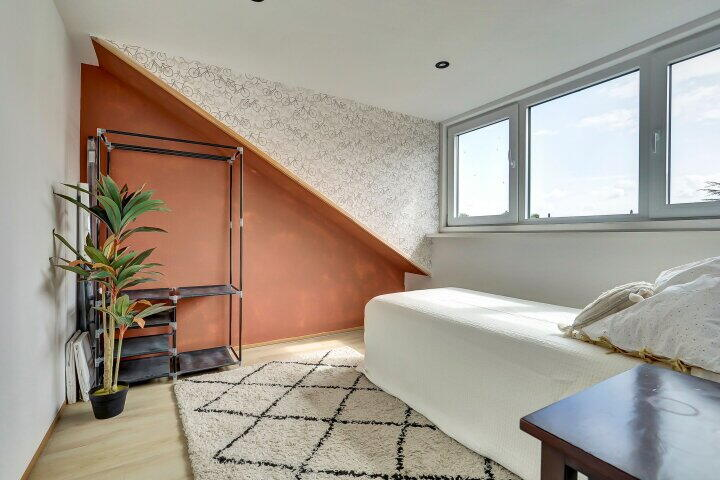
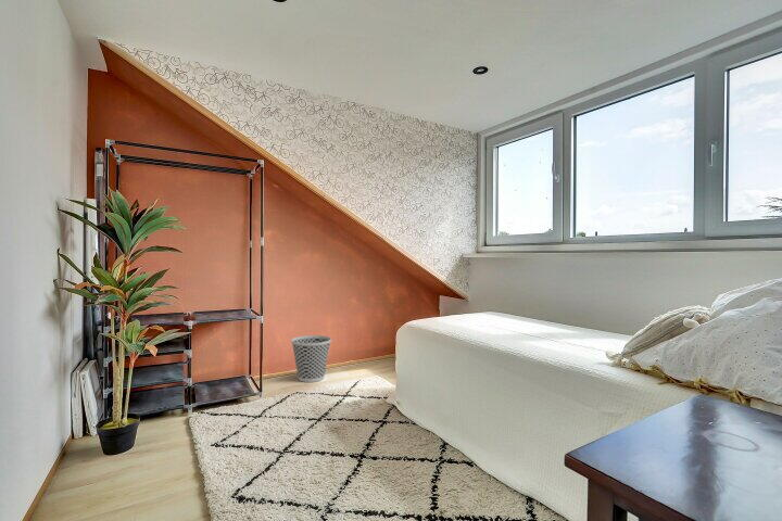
+ wastebasket [290,334,332,383]
